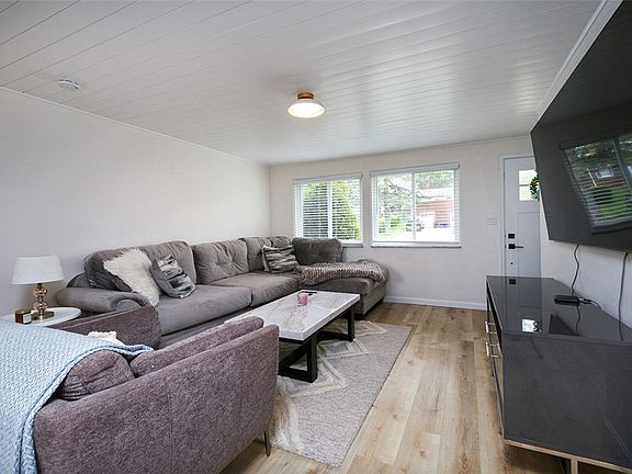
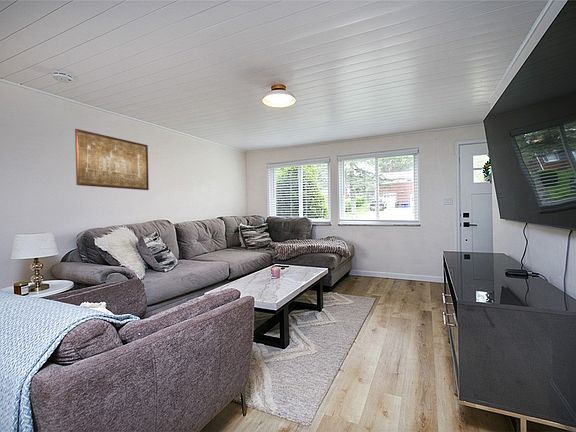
+ wall art [74,128,150,191]
